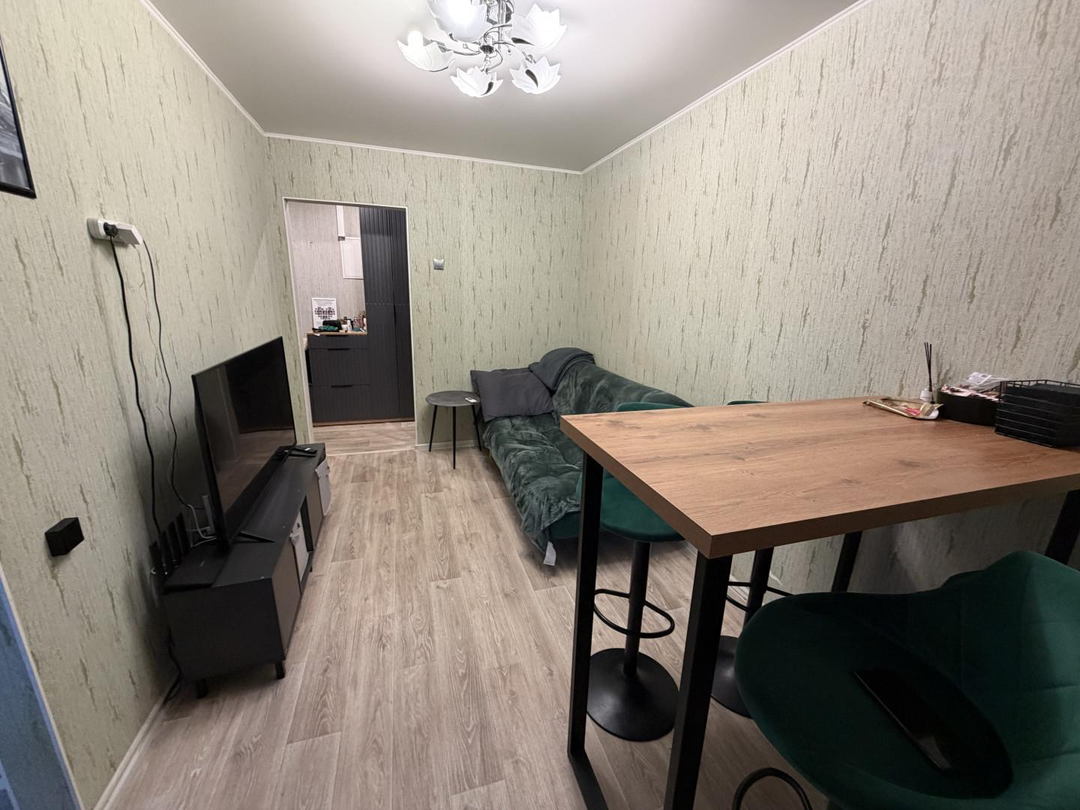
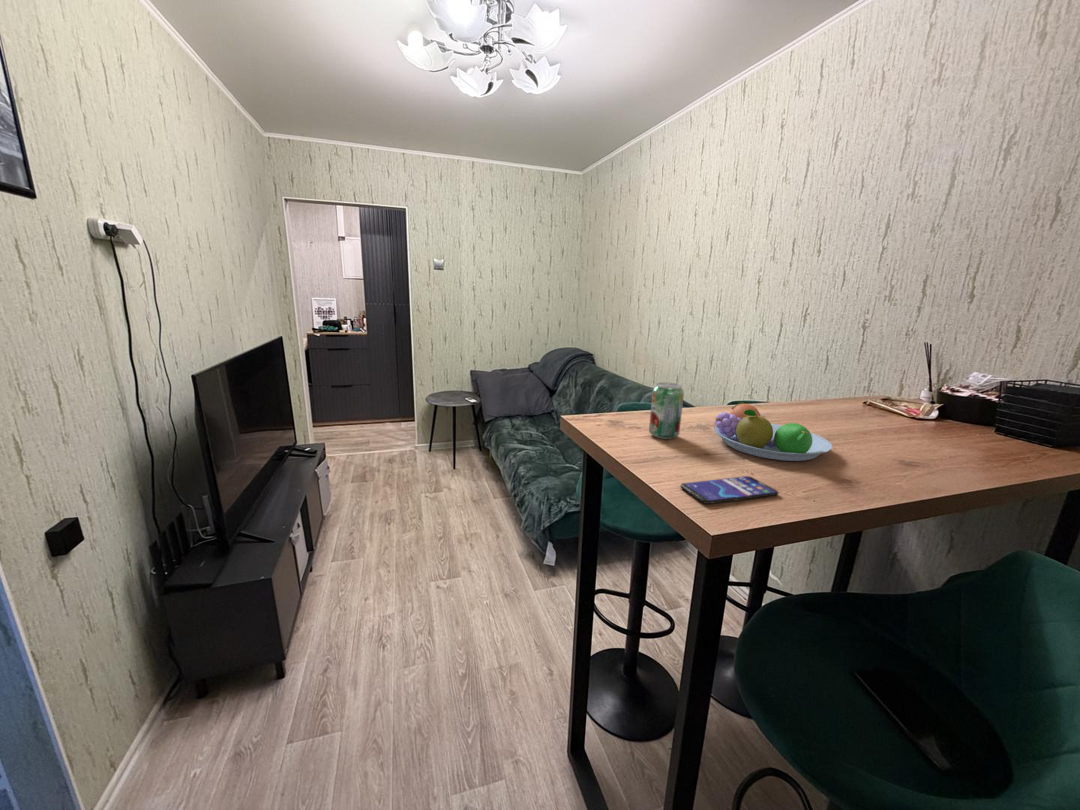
+ fruit bowl [713,401,833,462]
+ smartphone [680,475,779,505]
+ beverage can [648,382,685,440]
